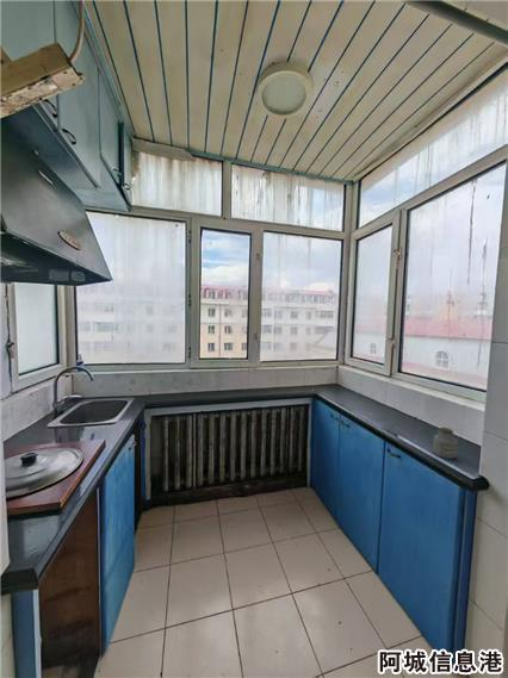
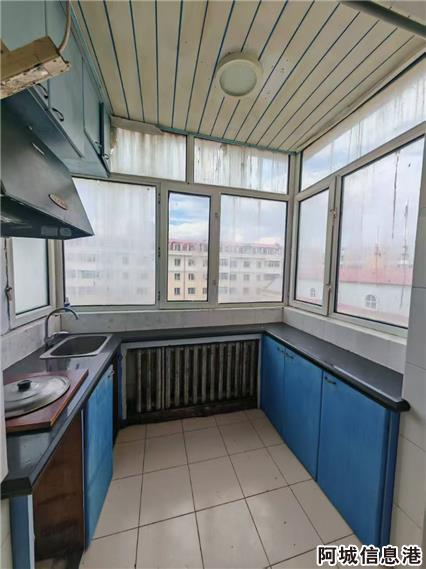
- jar [432,427,459,460]
